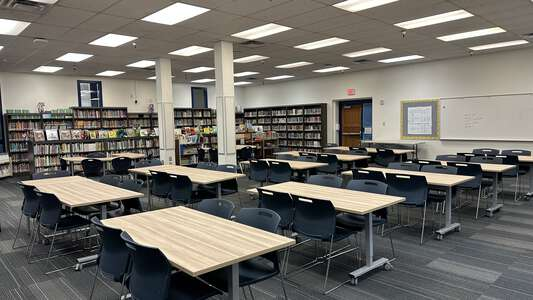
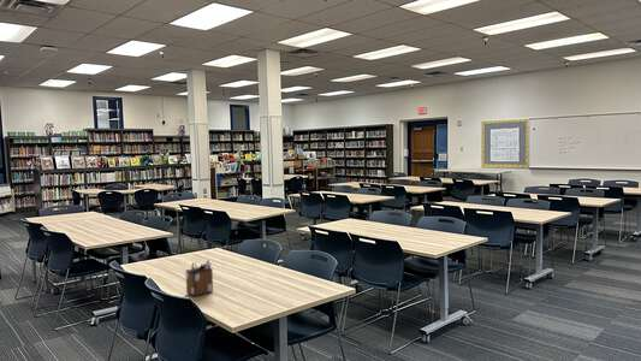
+ desk organizer [184,259,214,297]
